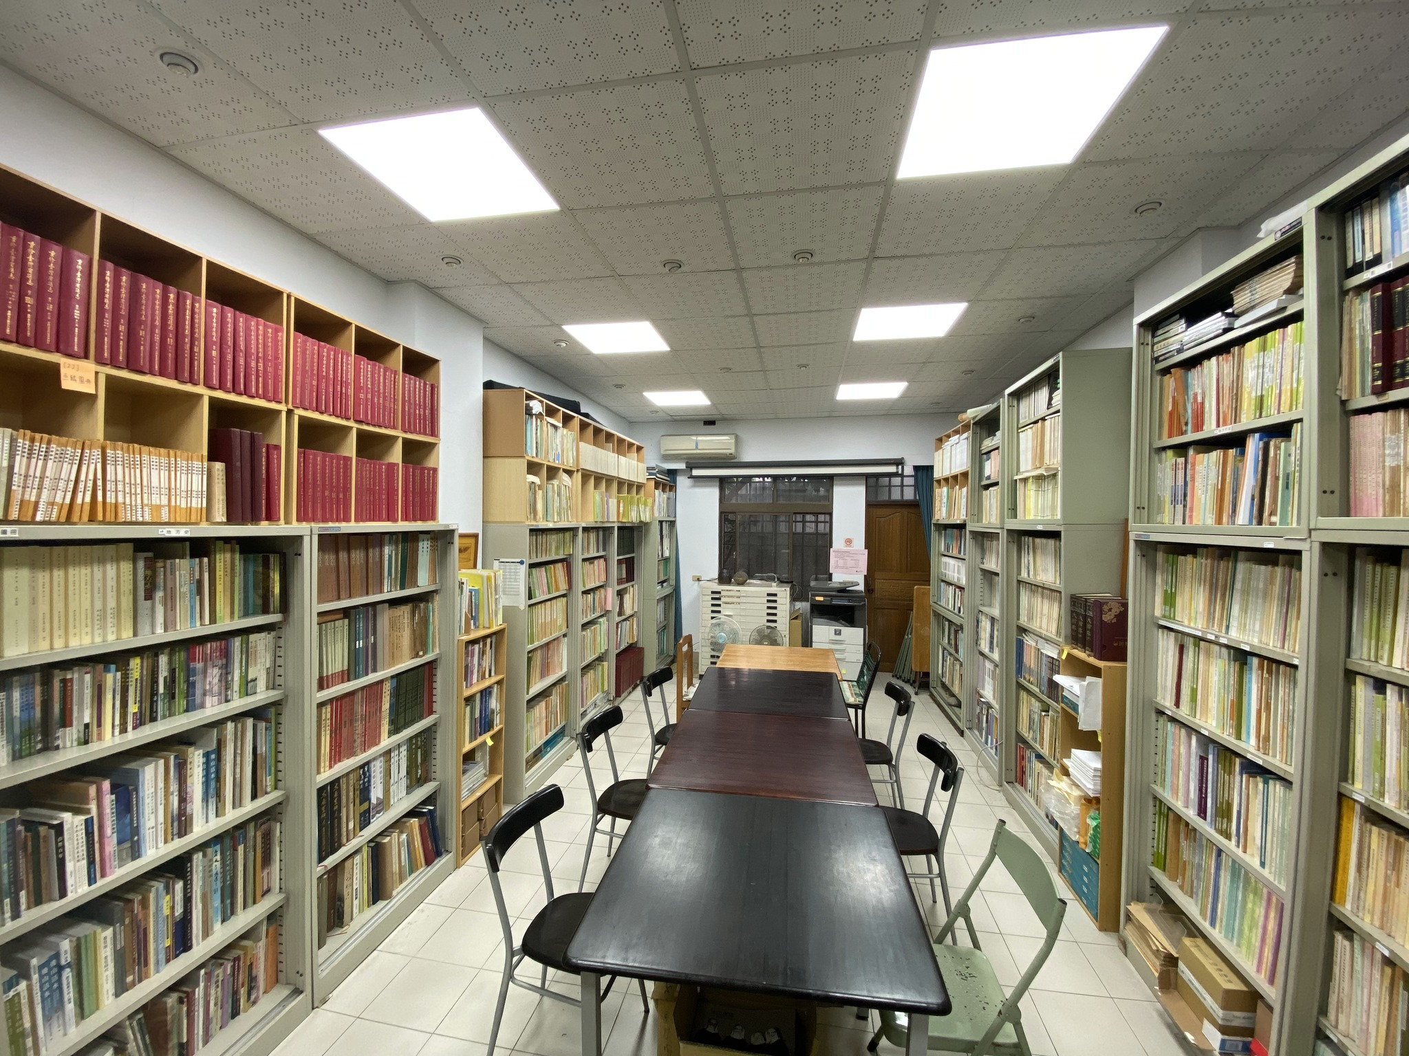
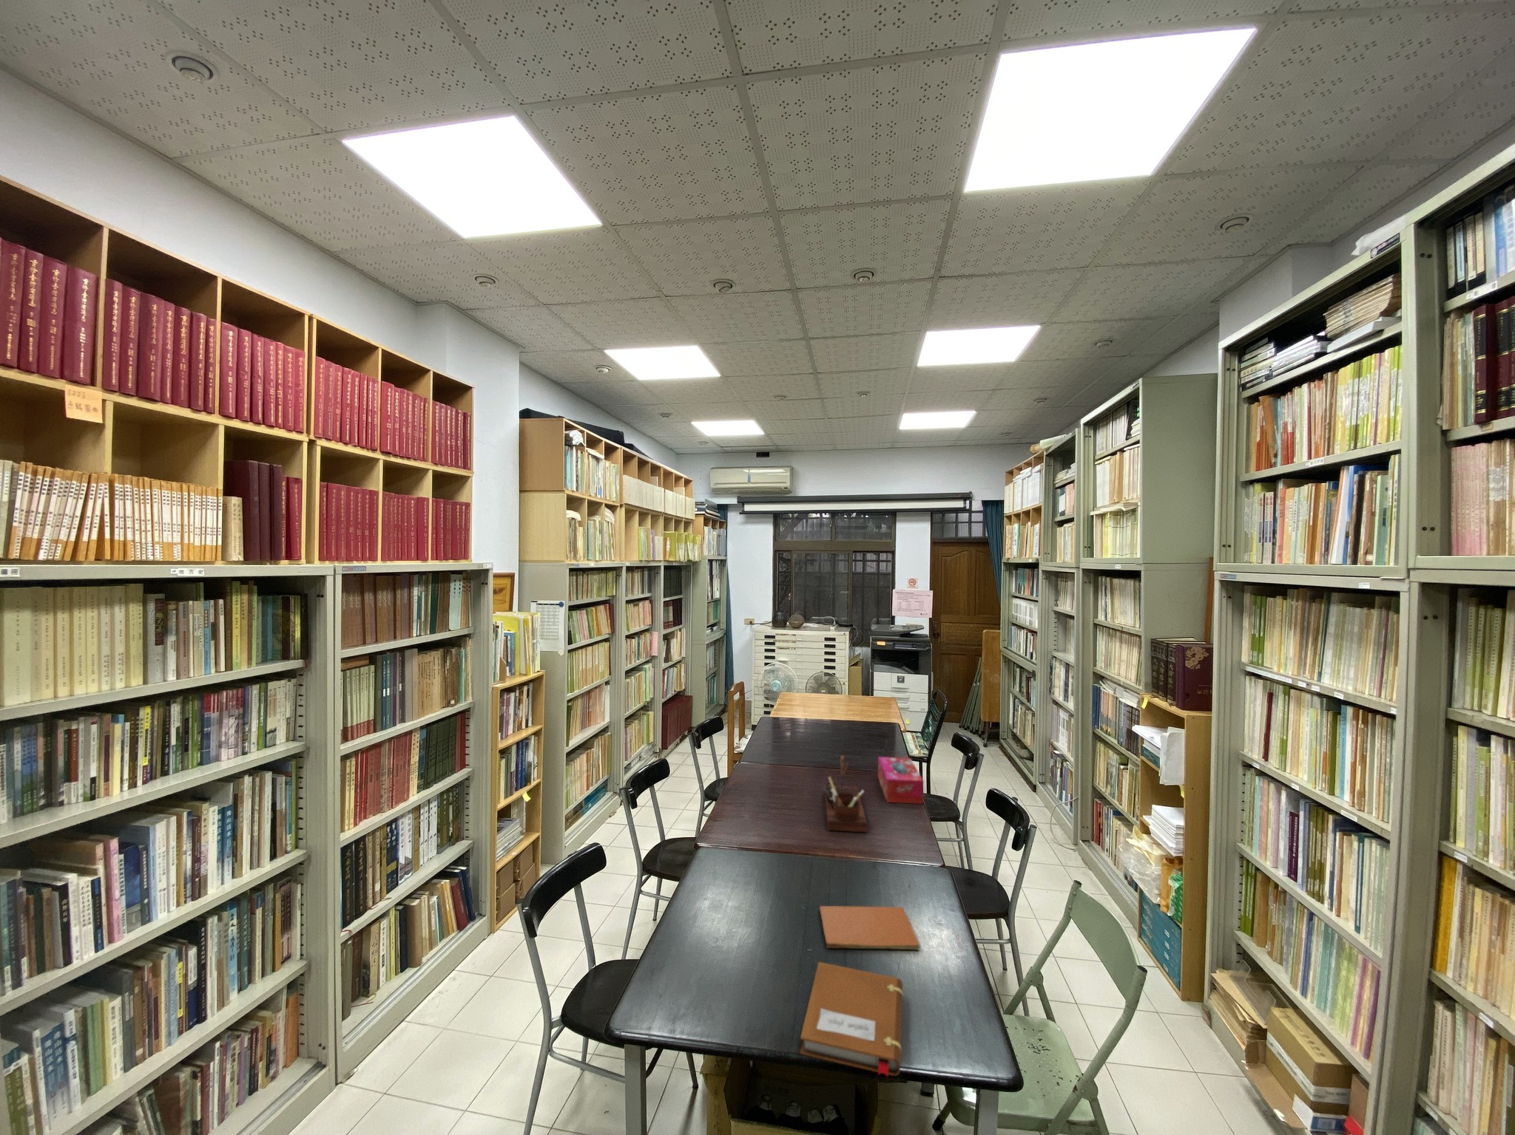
+ tissue box [877,756,925,805]
+ book [818,905,920,951]
+ desk organizer [824,755,867,833]
+ notebook [799,961,904,1078]
